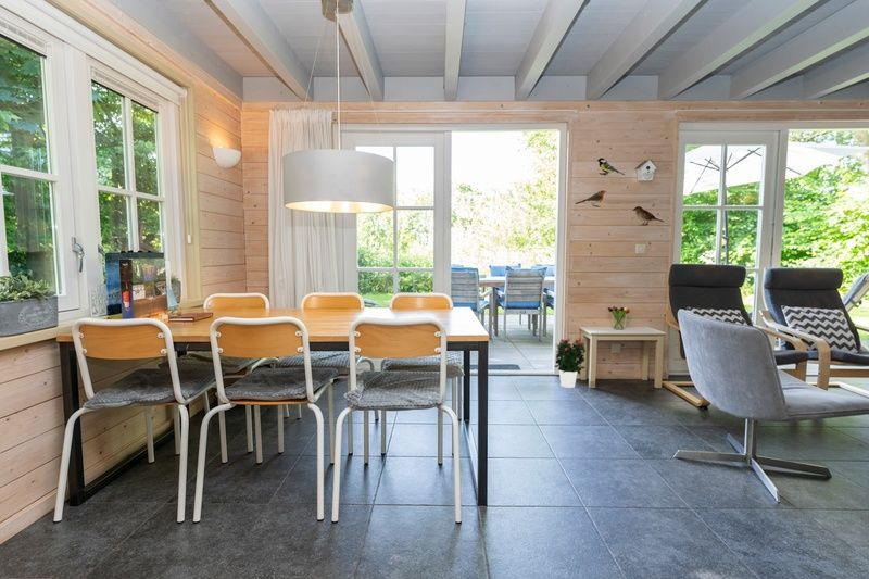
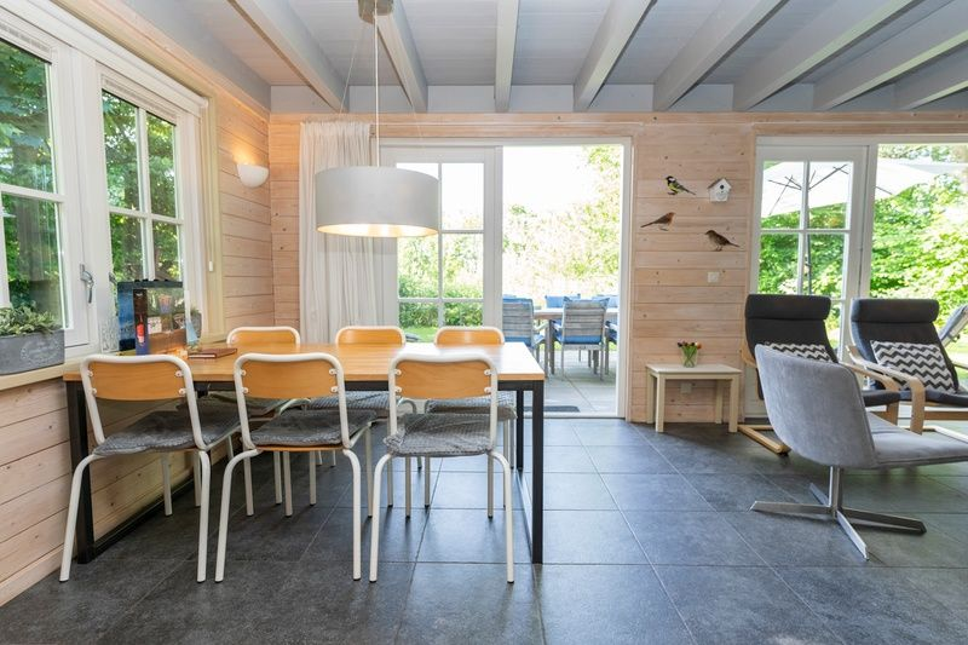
- potted flower [553,337,587,389]
